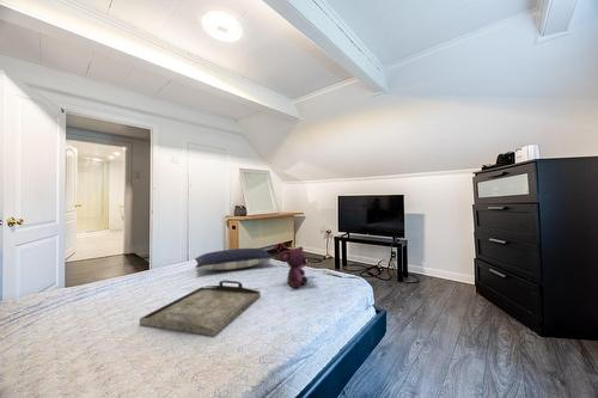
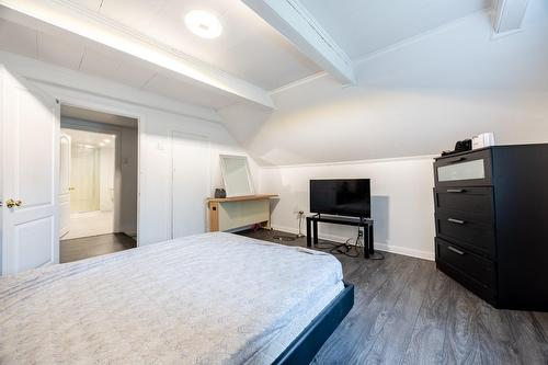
- teddy bear [279,245,309,289]
- pillow [194,247,276,271]
- serving tray [139,280,262,337]
